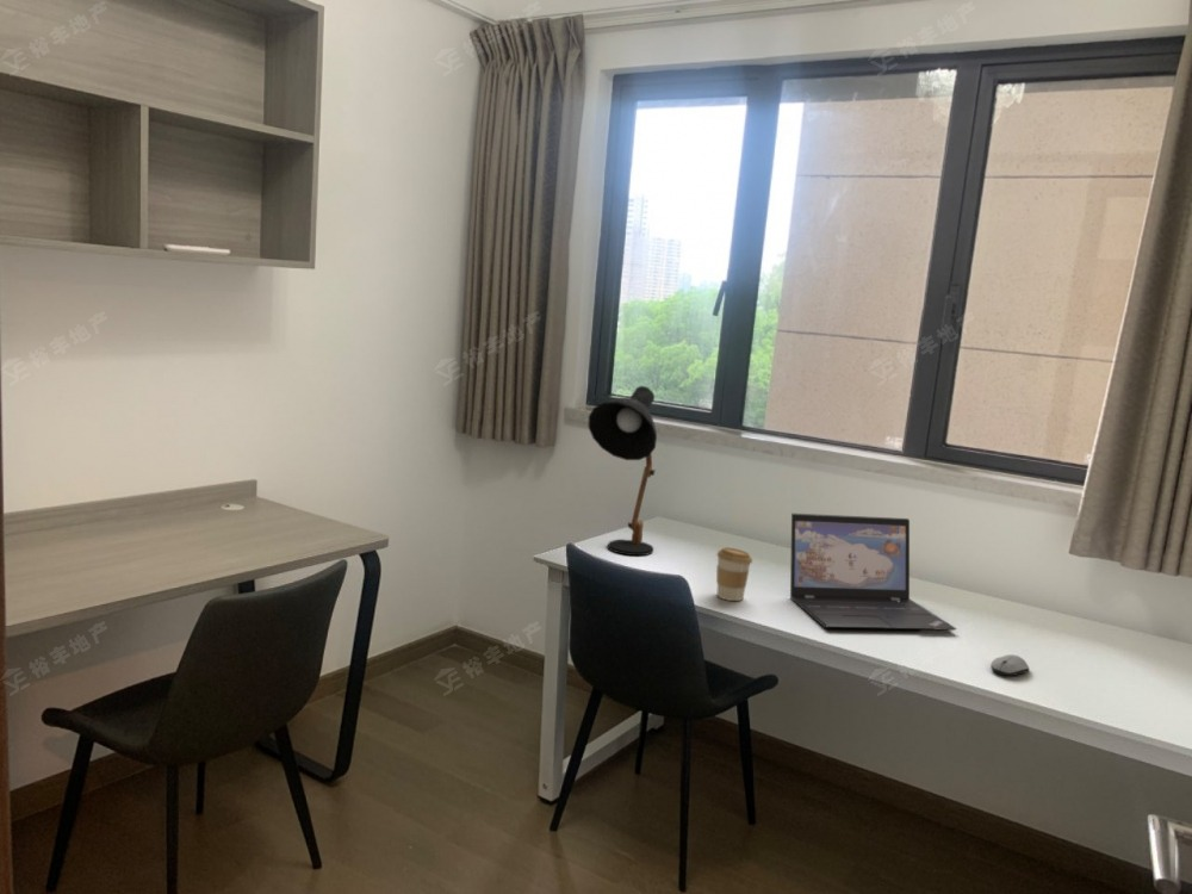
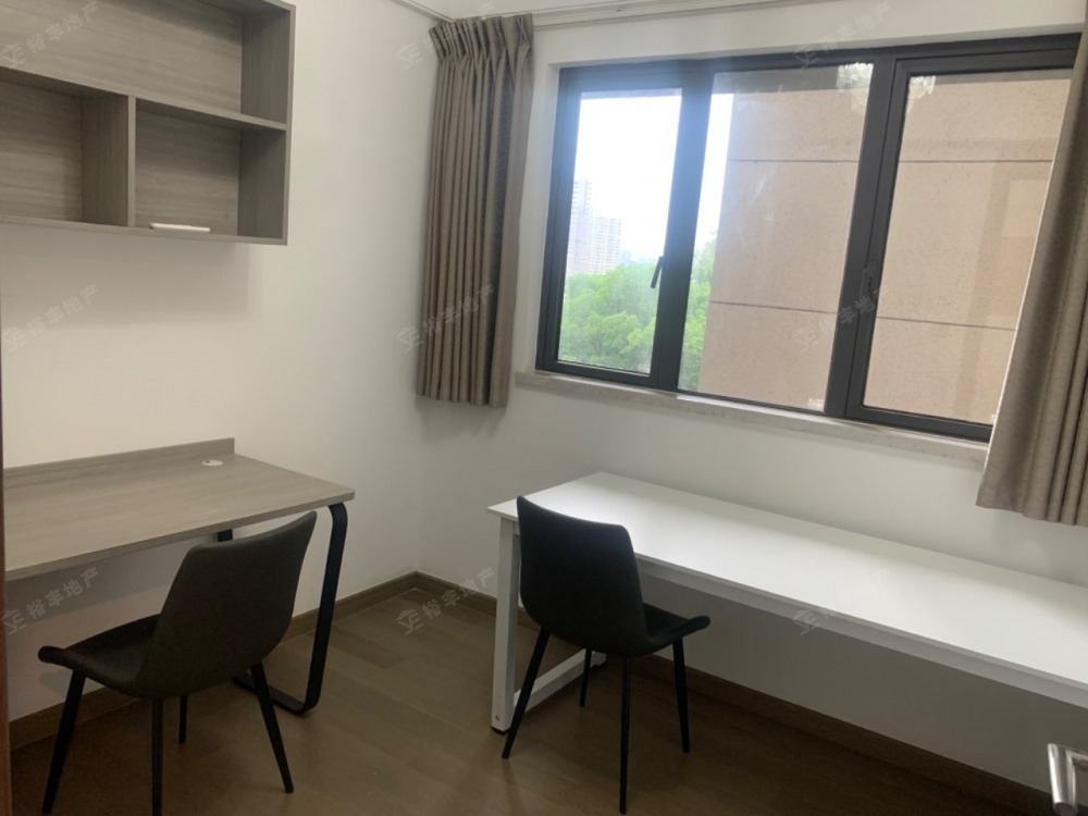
- desk lamp [588,385,658,557]
- laptop [789,513,958,632]
- computer mouse [989,653,1030,677]
- coffee cup [715,546,753,602]
